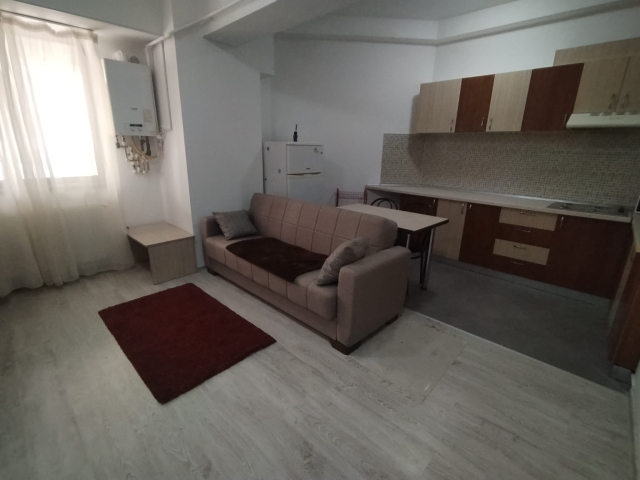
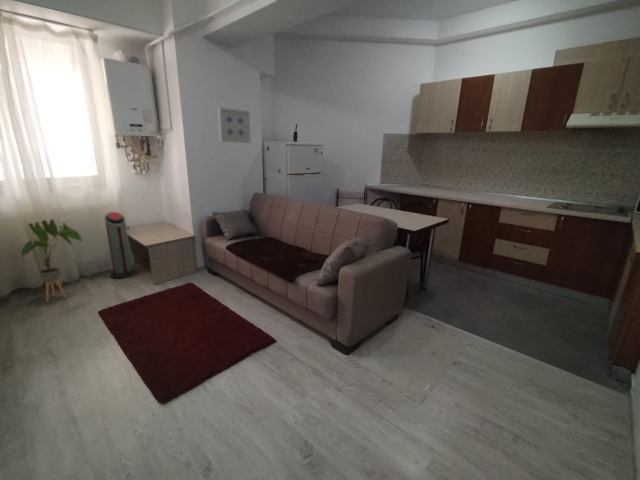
+ air purifier [103,211,138,279]
+ house plant [20,218,83,303]
+ wall art [217,106,252,144]
